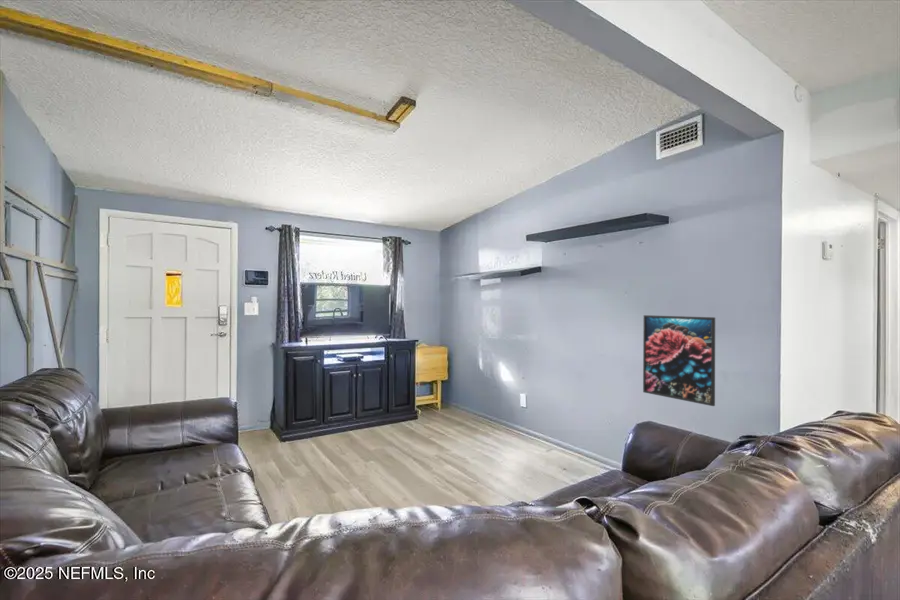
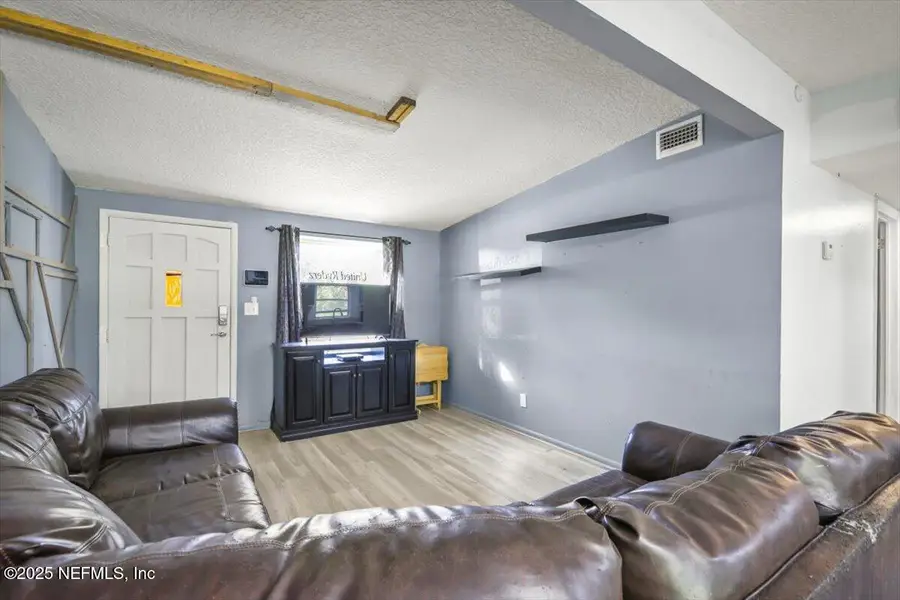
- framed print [642,314,716,407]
